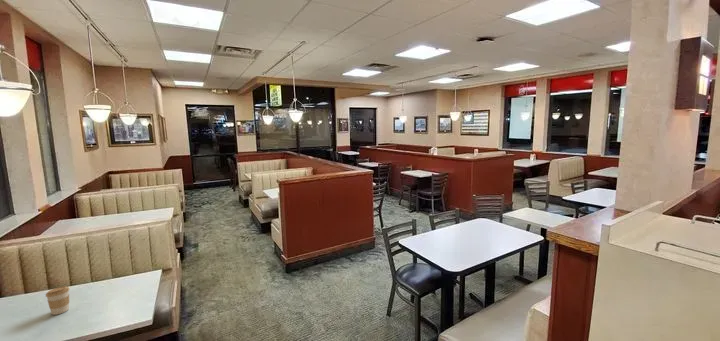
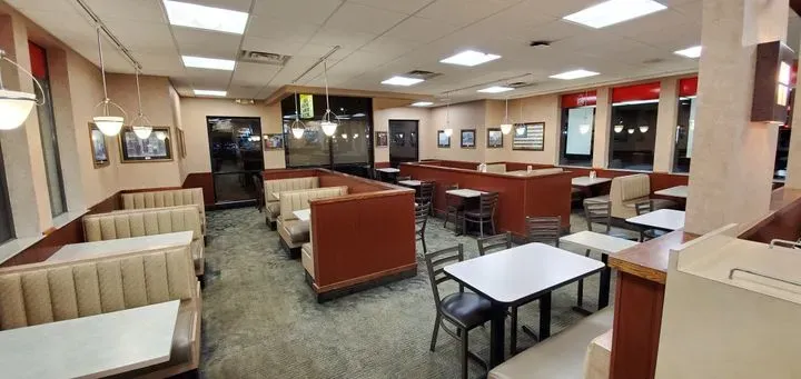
- coffee cup [45,285,71,316]
